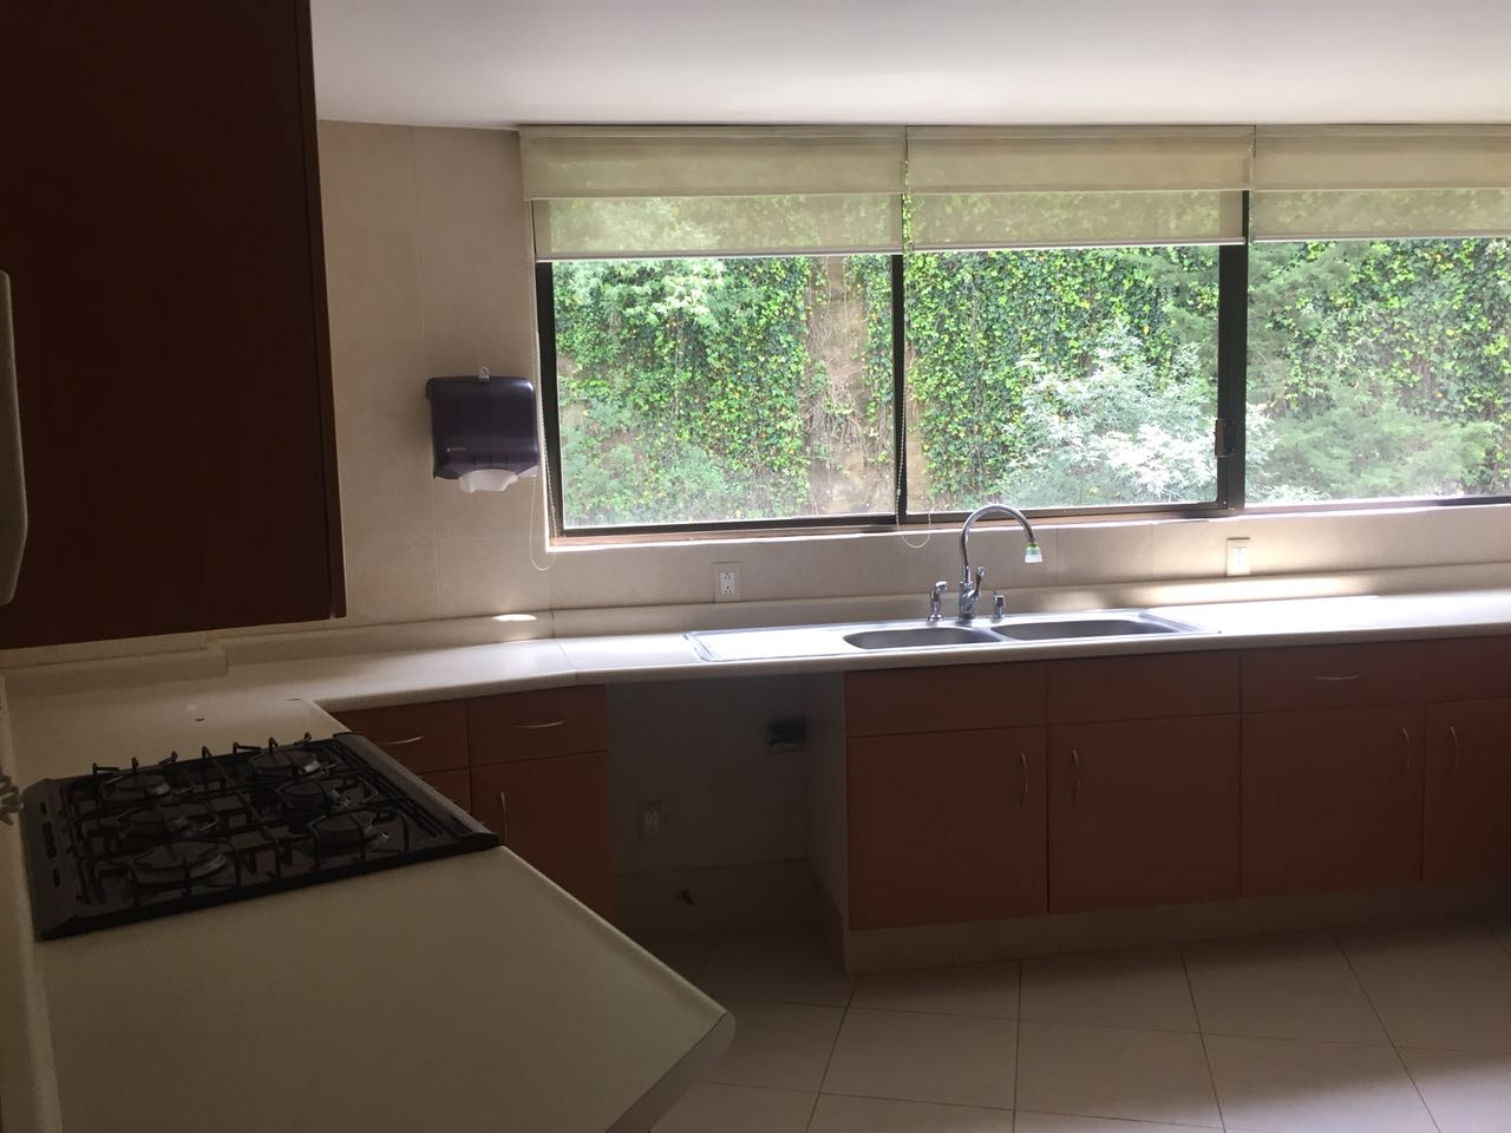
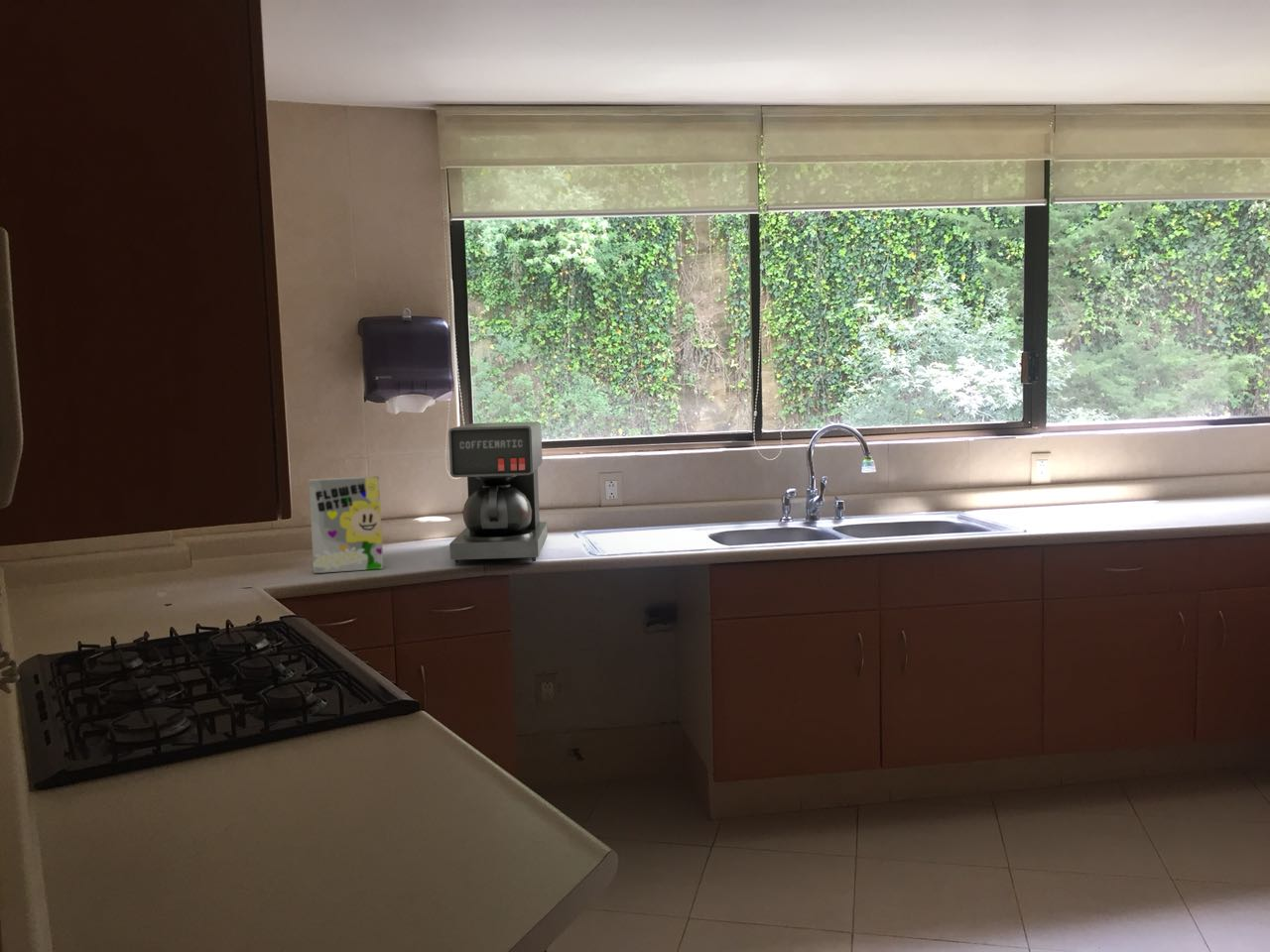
+ coffee maker [447,420,549,565]
+ cereal box [308,475,384,574]
